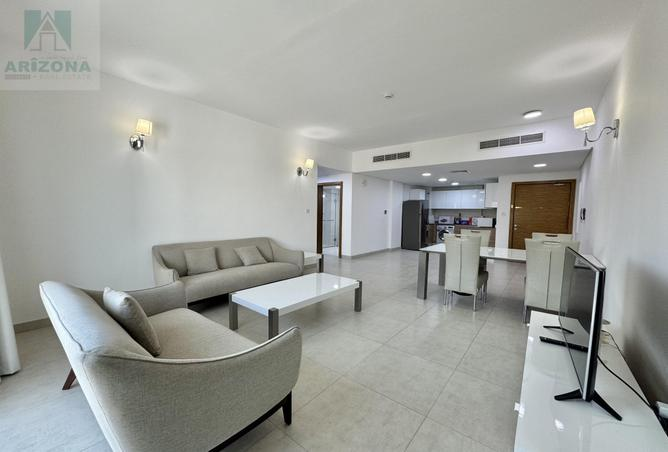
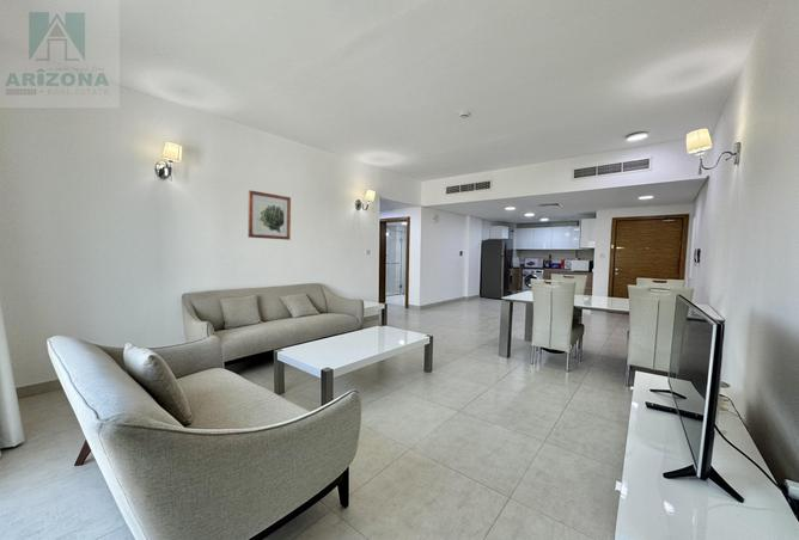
+ wall art [248,190,292,241]
